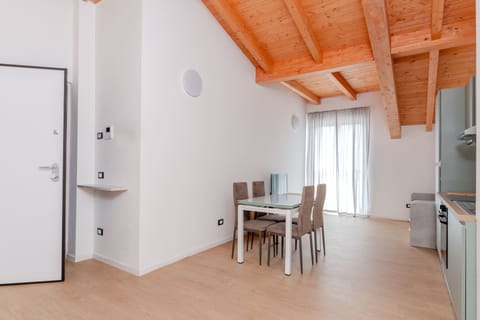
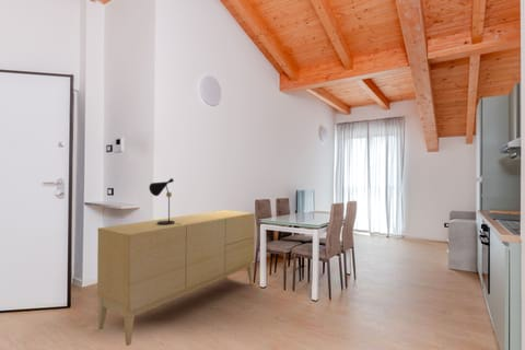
+ table lamp [148,177,177,225]
+ sideboard [96,209,256,347]
